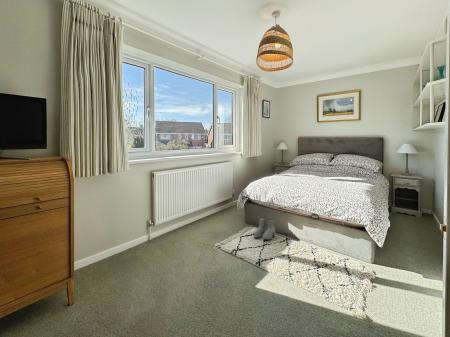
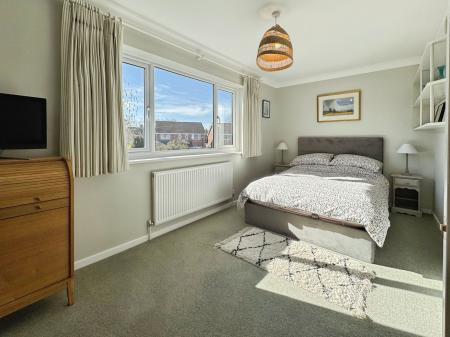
- boots [252,217,276,240]
